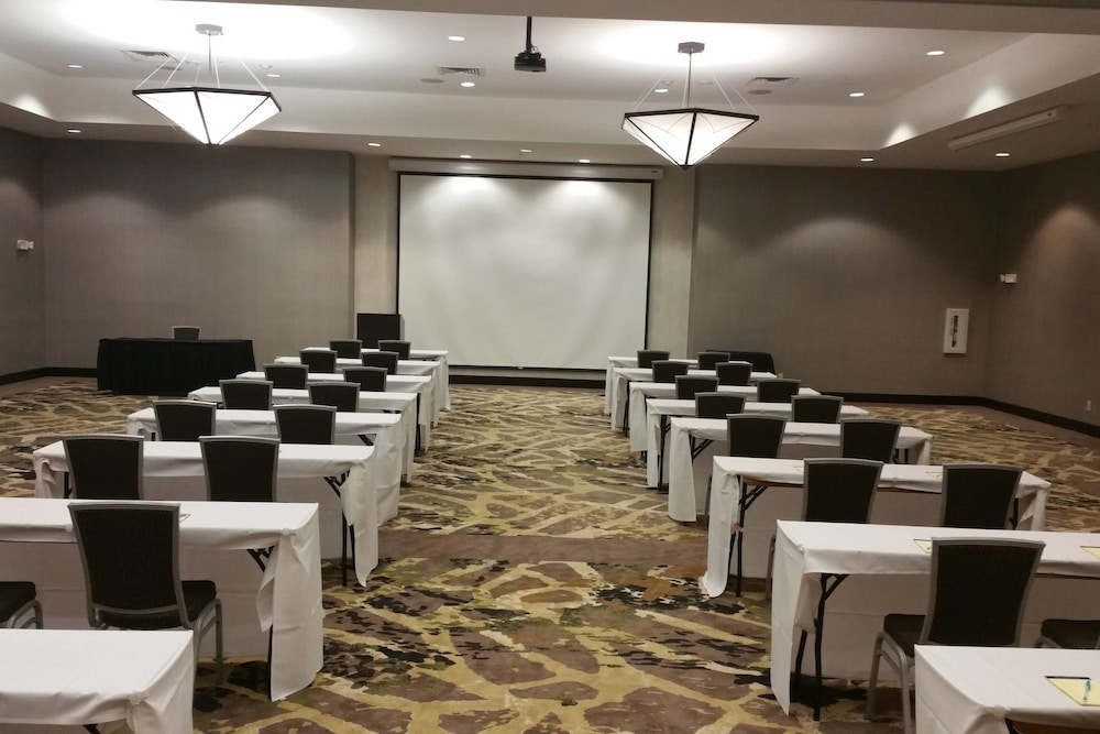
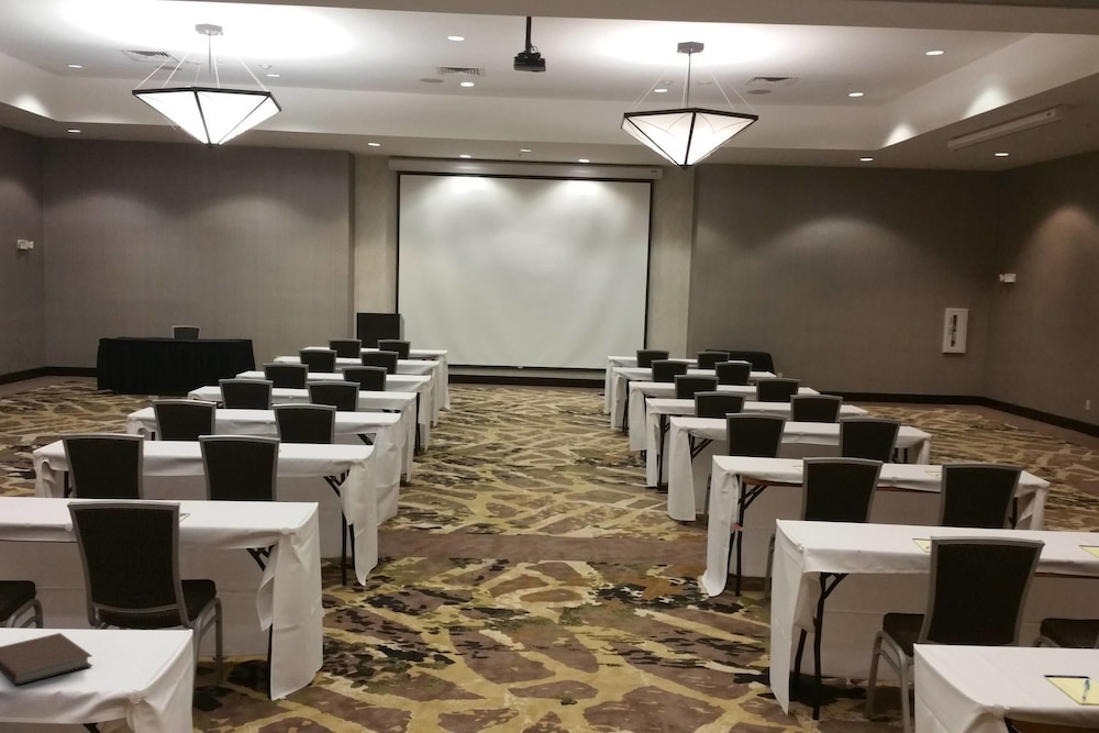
+ notebook [0,632,93,686]
